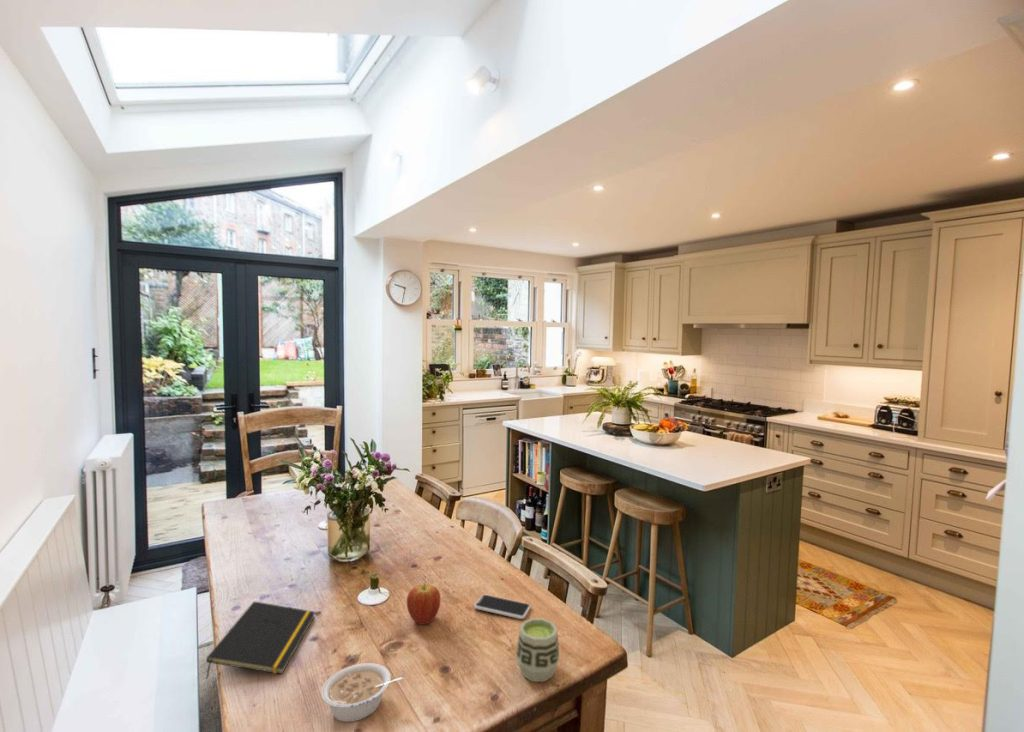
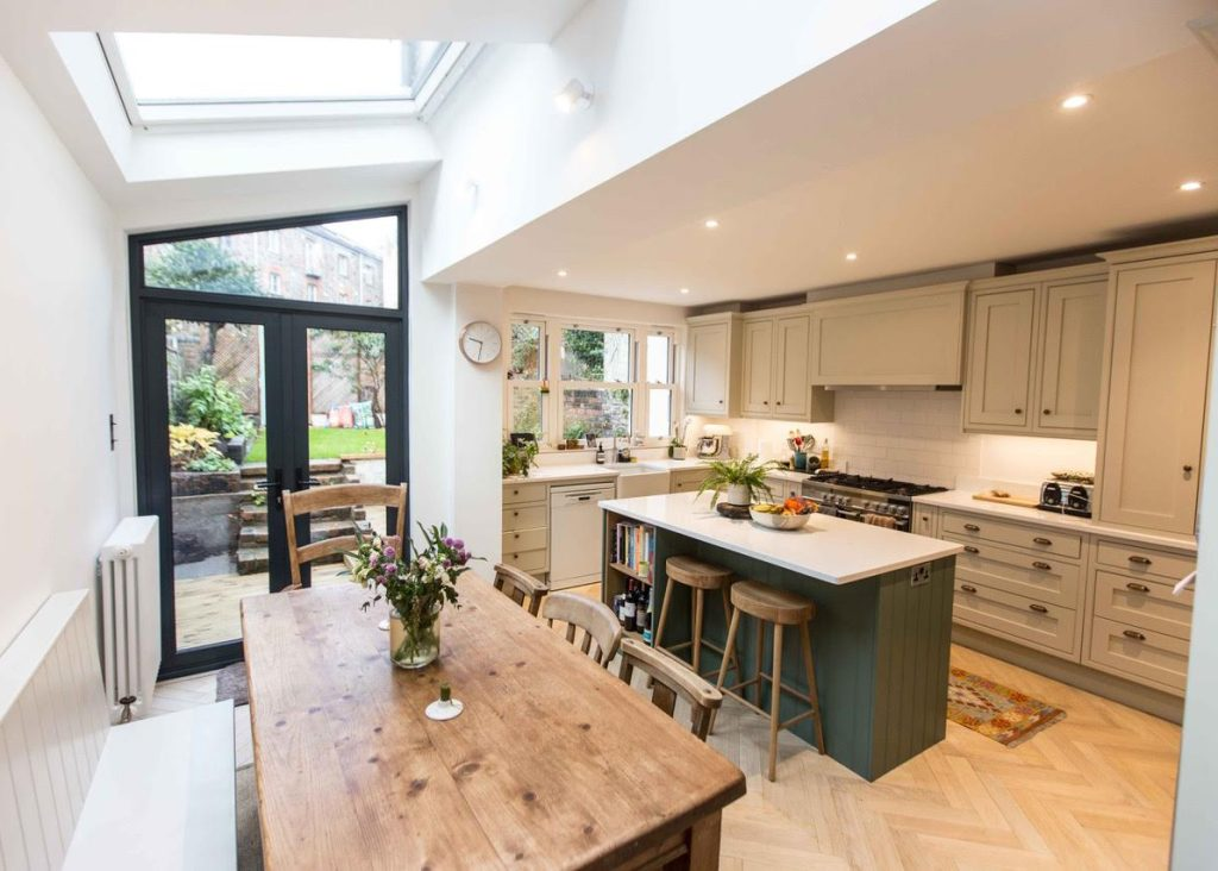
- fruit [406,582,441,625]
- notepad [205,600,316,680]
- legume [320,662,405,723]
- smartphone [473,594,532,620]
- cup [515,617,561,683]
